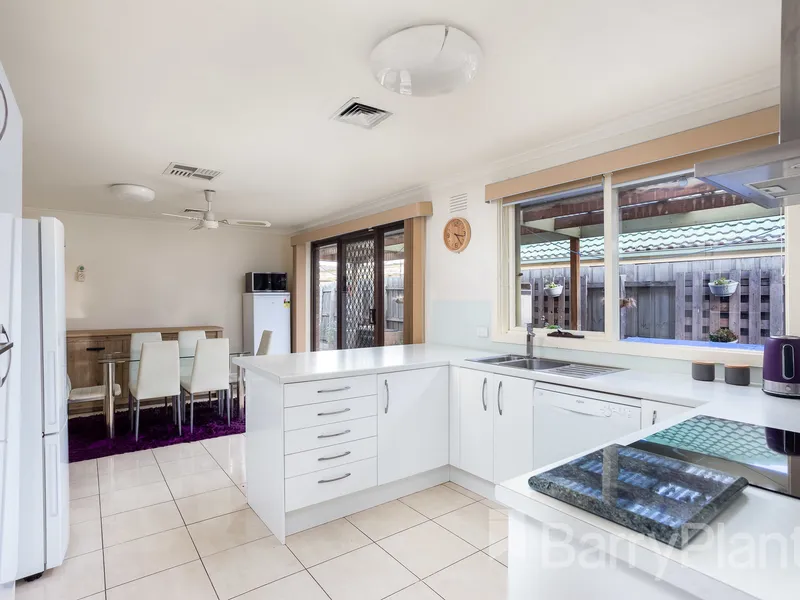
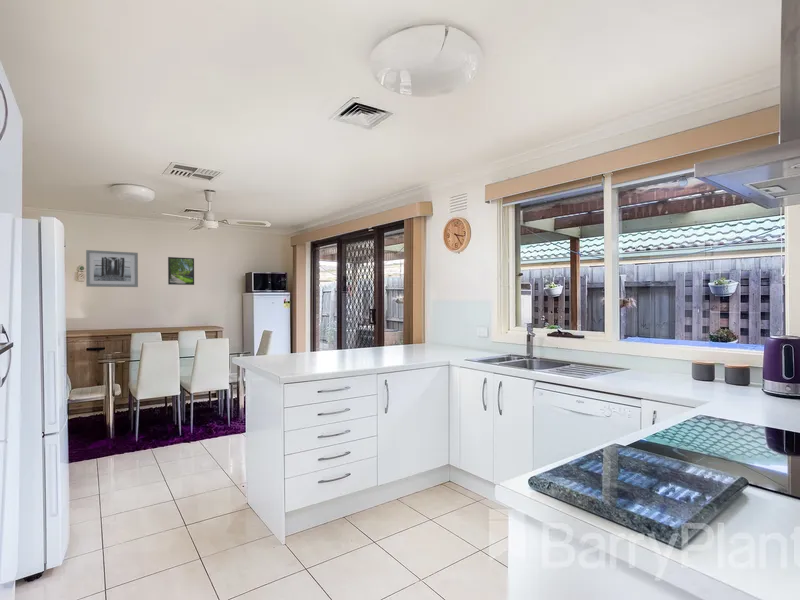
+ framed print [167,256,195,286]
+ wall art [85,249,139,288]
